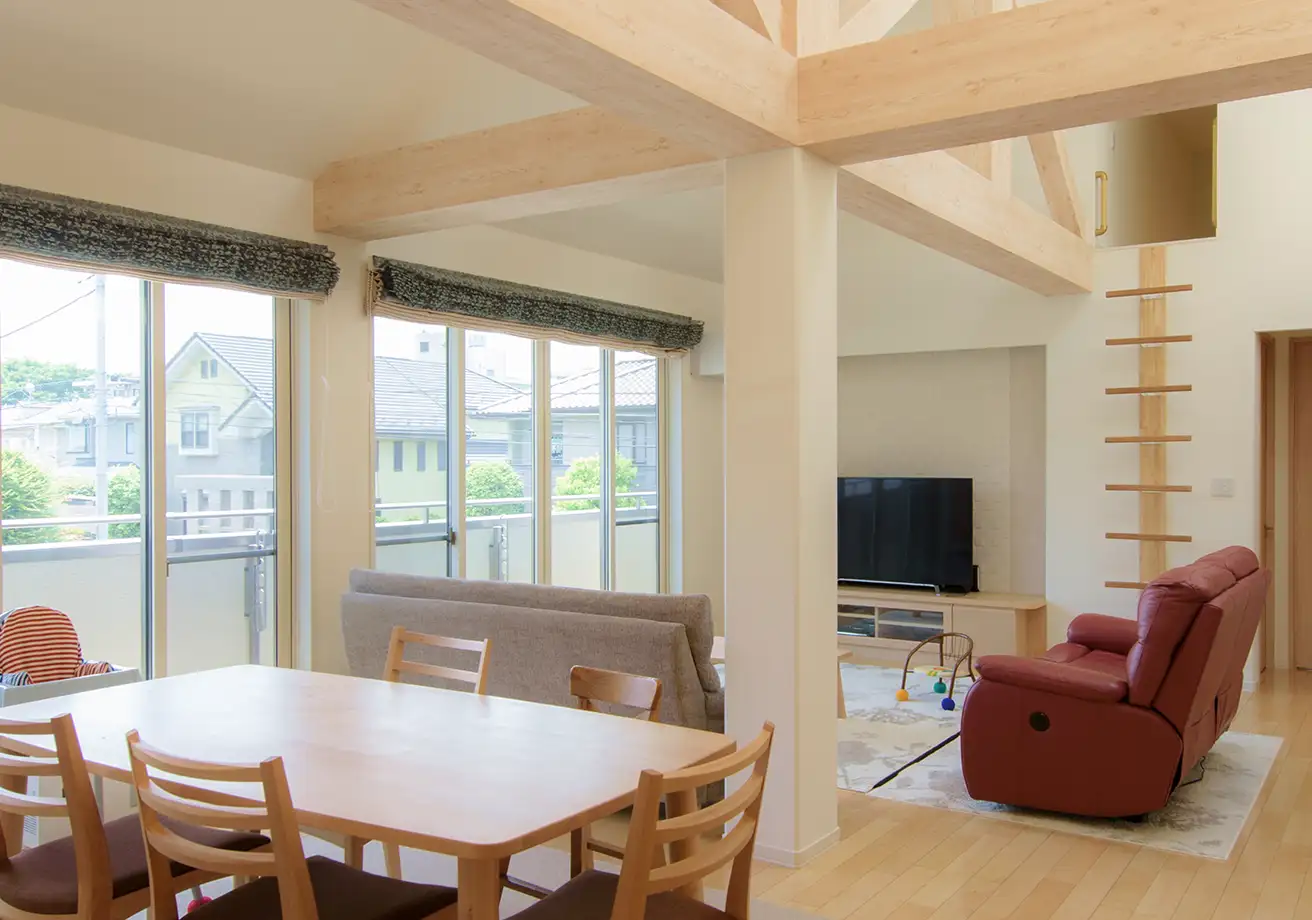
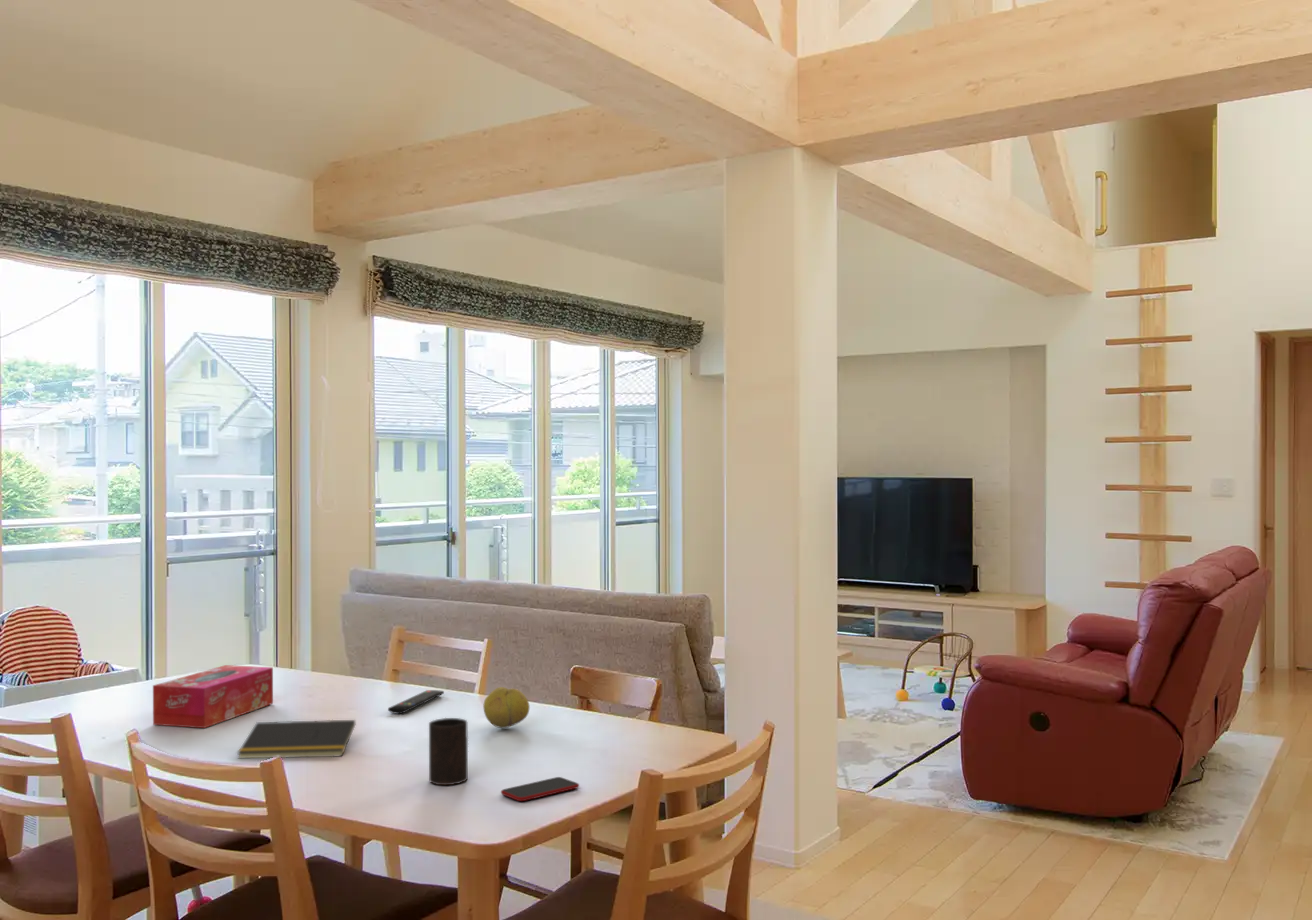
+ tissue box [152,664,274,729]
+ cup [428,717,469,786]
+ notepad [236,719,356,759]
+ smartphone [500,776,580,802]
+ fruit [482,686,531,729]
+ remote control [387,689,445,715]
